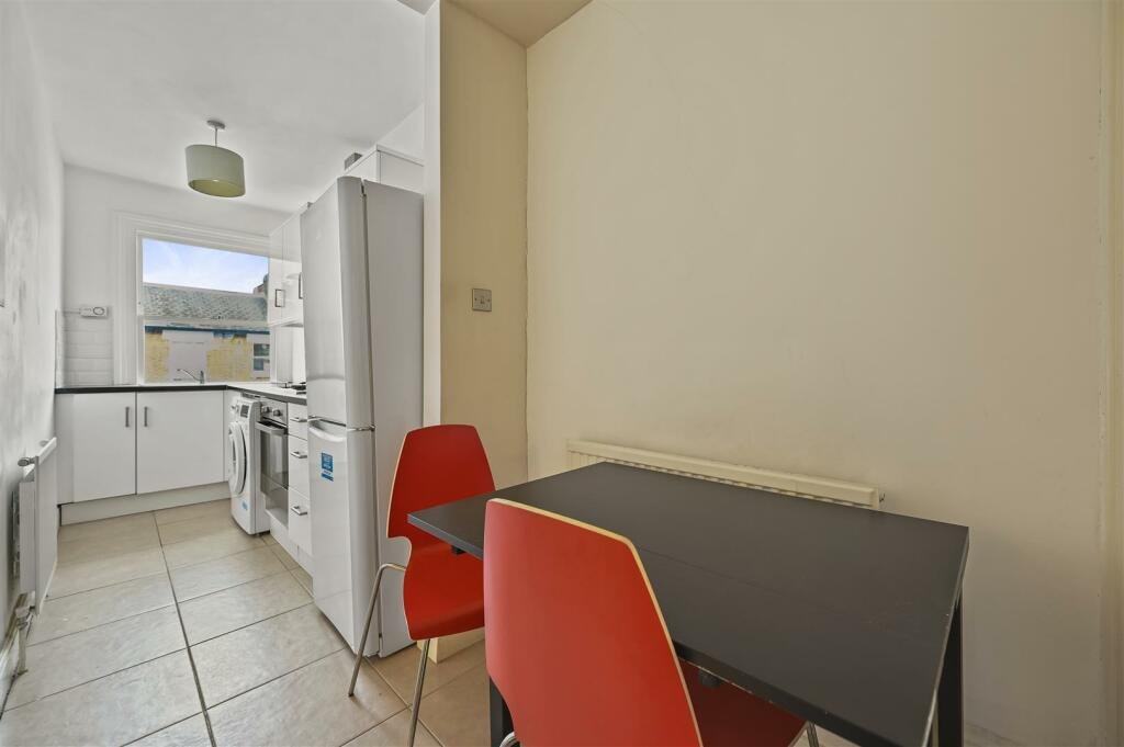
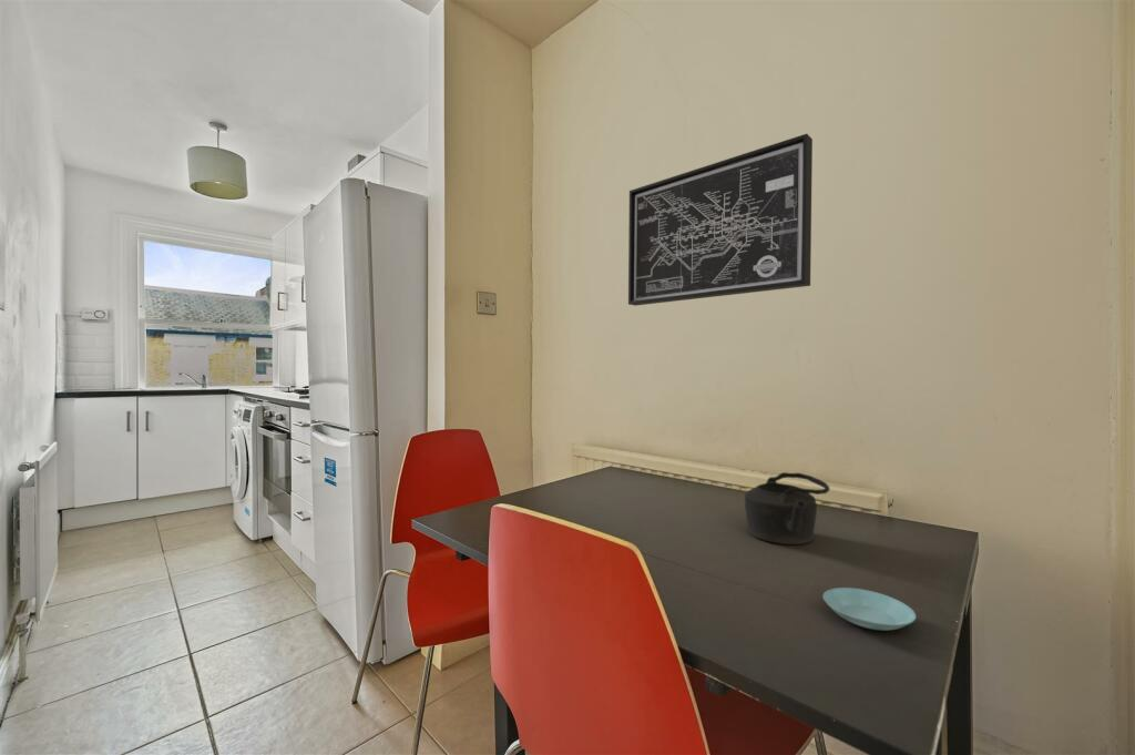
+ wall art [627,133,814,307]
+ teapot [744,471,830,545]
+ saucer [822,586,917,632]
